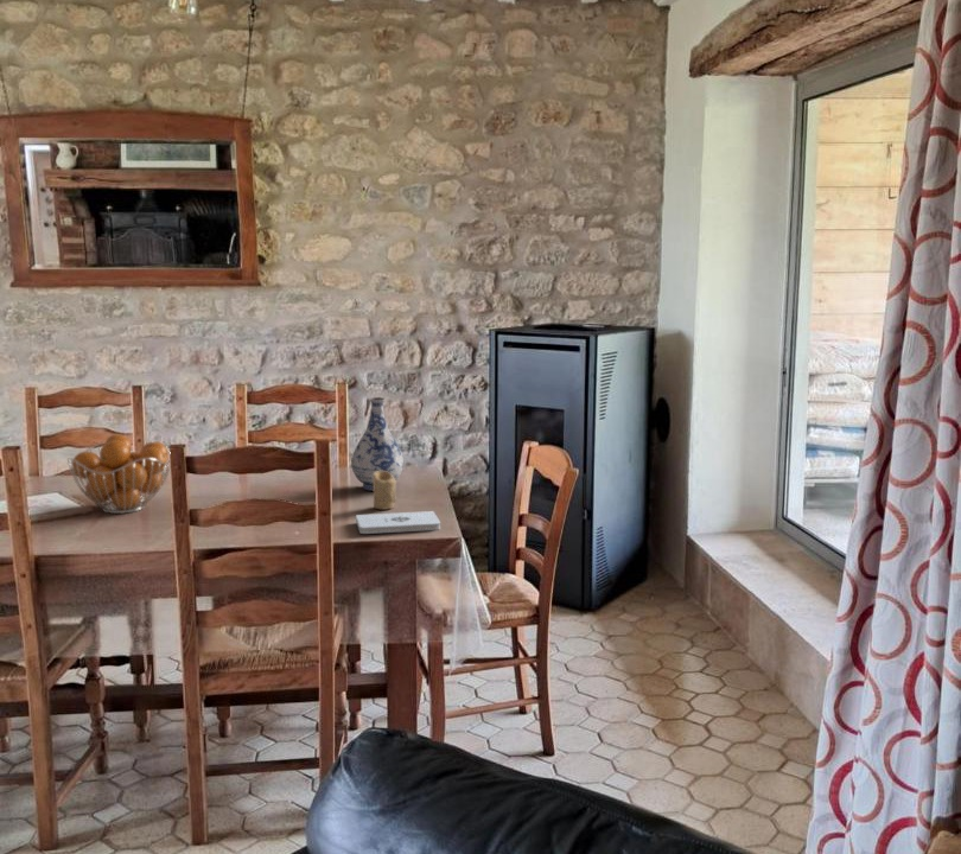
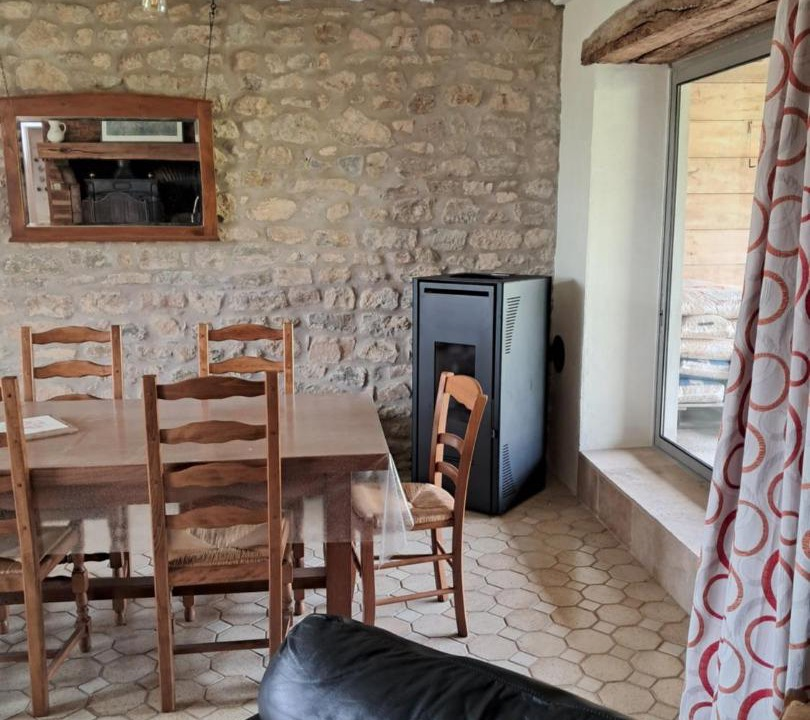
- notepad [355,510,441,535]
- fruit basket [66,433,171,515]
- candle [373,471,397,511]
- vase [350,396,405,492]
